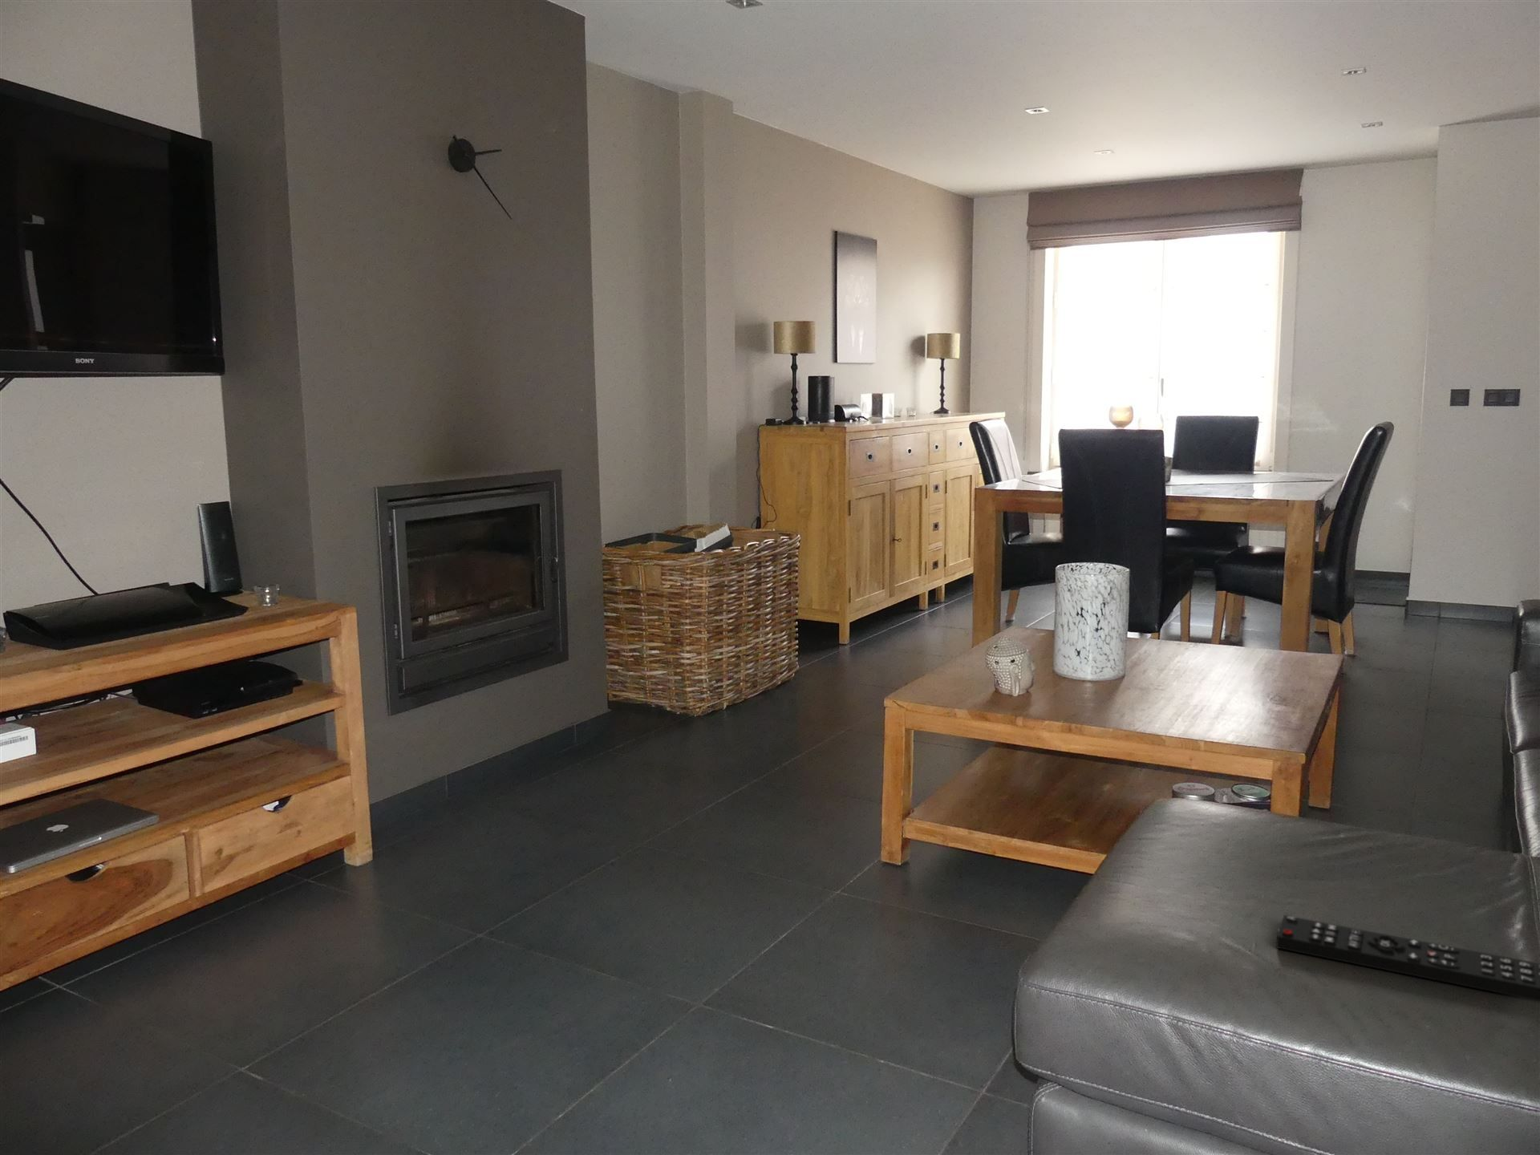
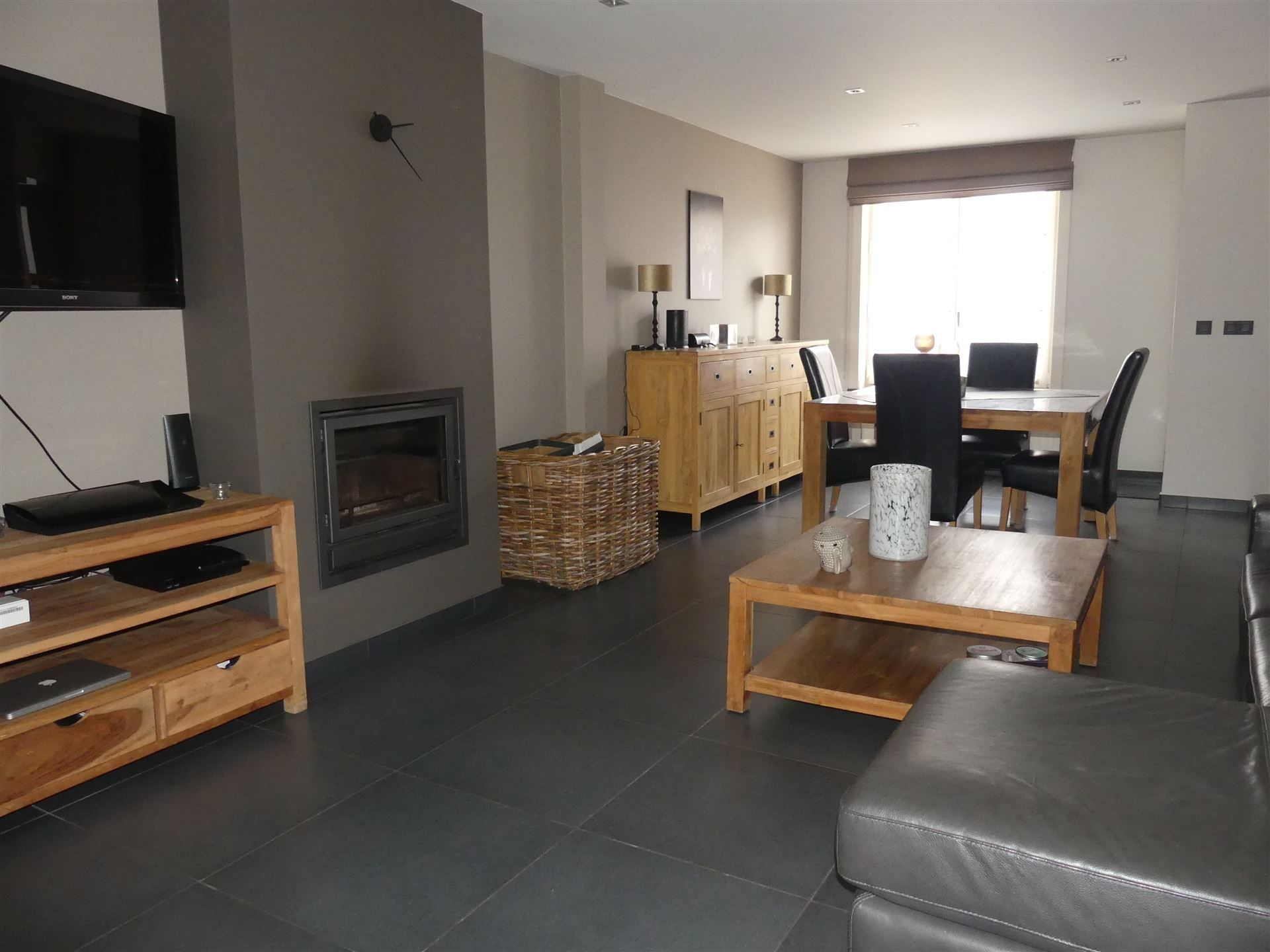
- remote control [1276,915,1540,1002]
